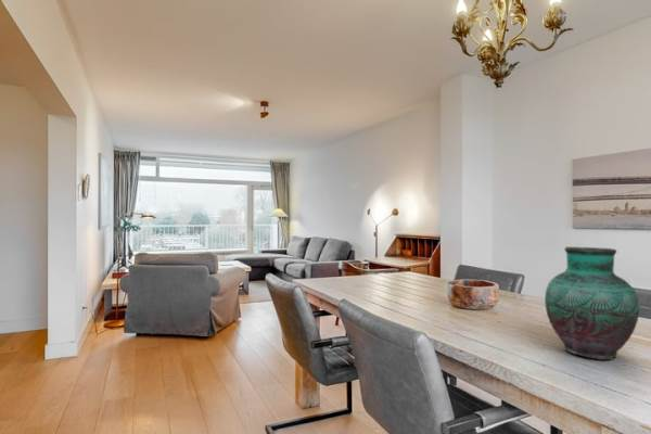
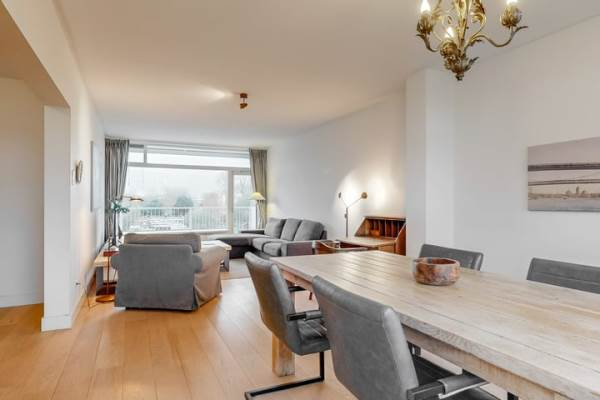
- vase [544,245,640,361]
